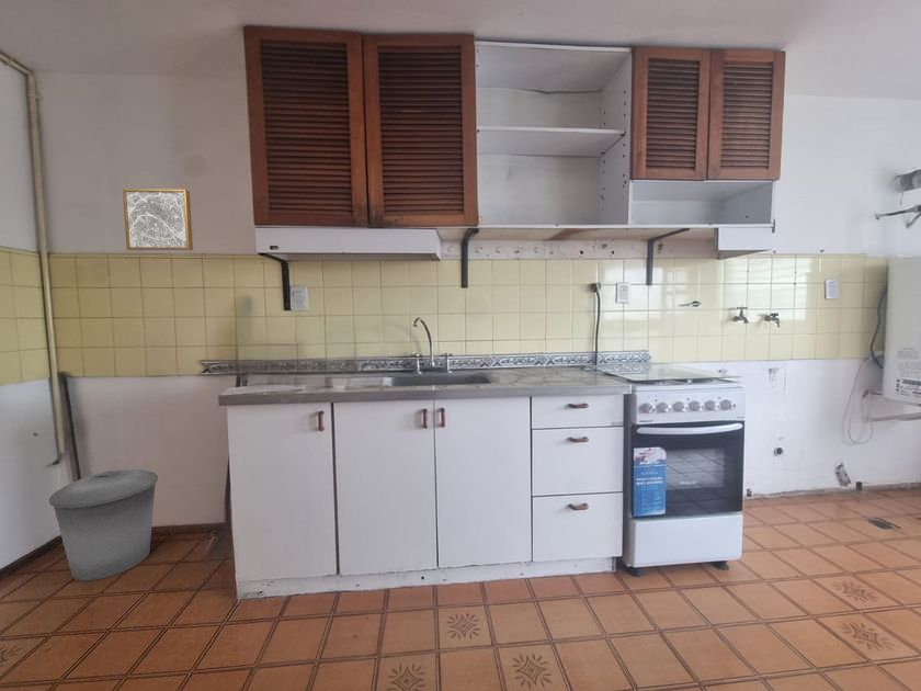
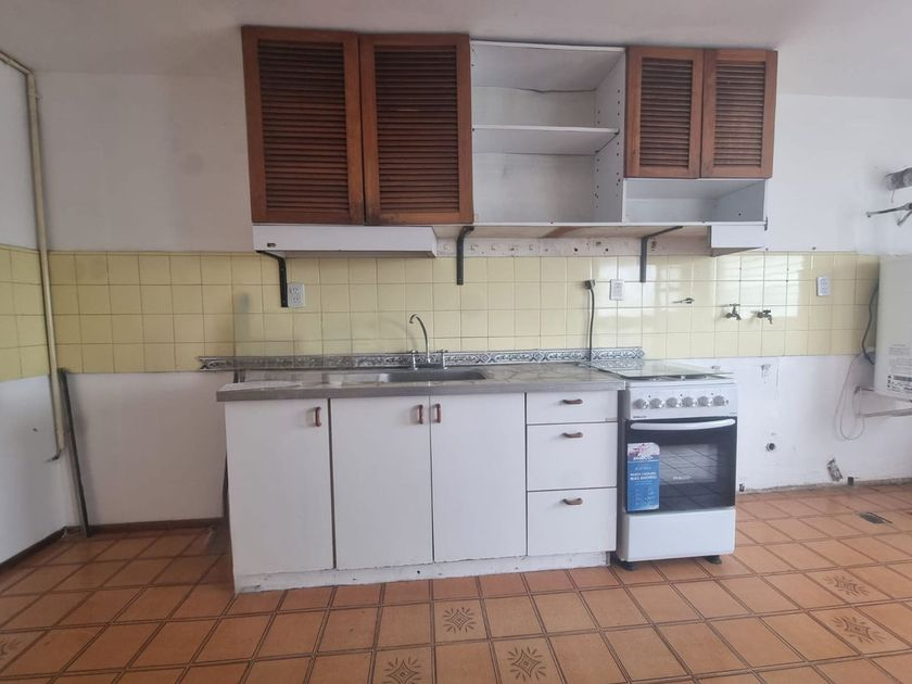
- wall art [122,188,194,251]
- trash can [48,468,159,581]
